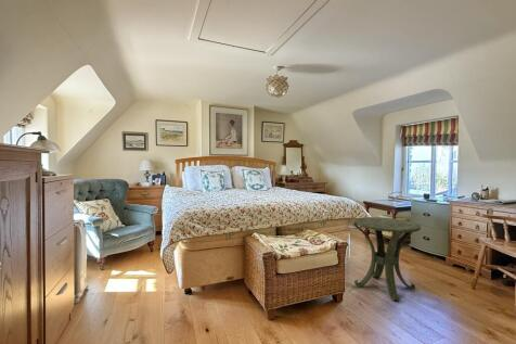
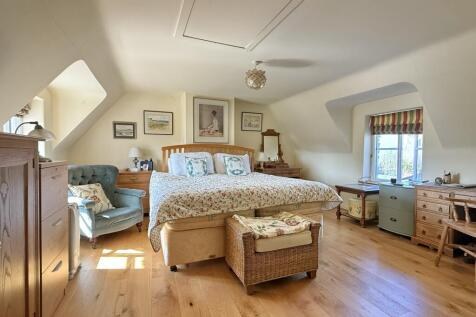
- side table [352,216,422,302]
